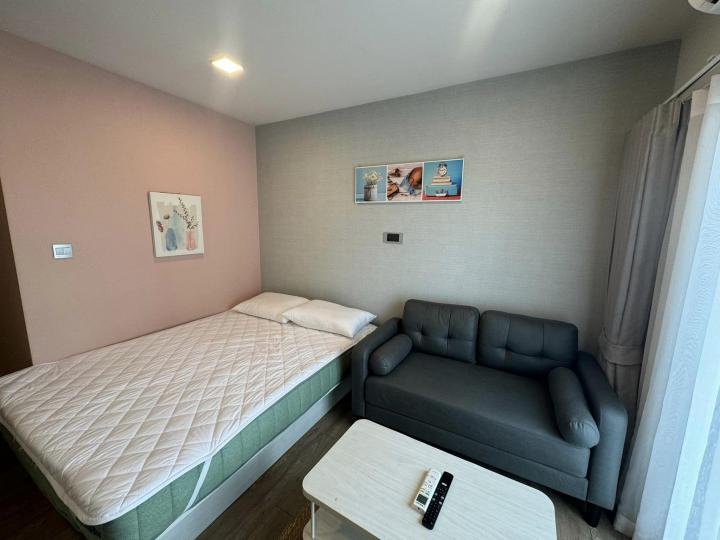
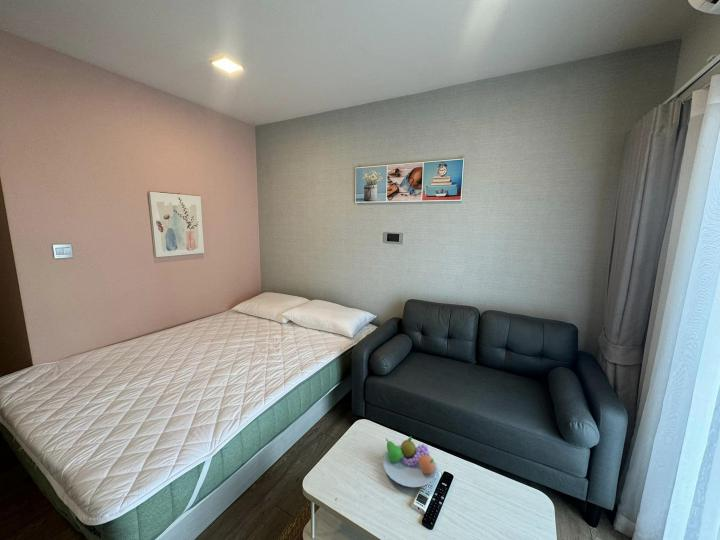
+ fruit bowl [382,435,437,488]
